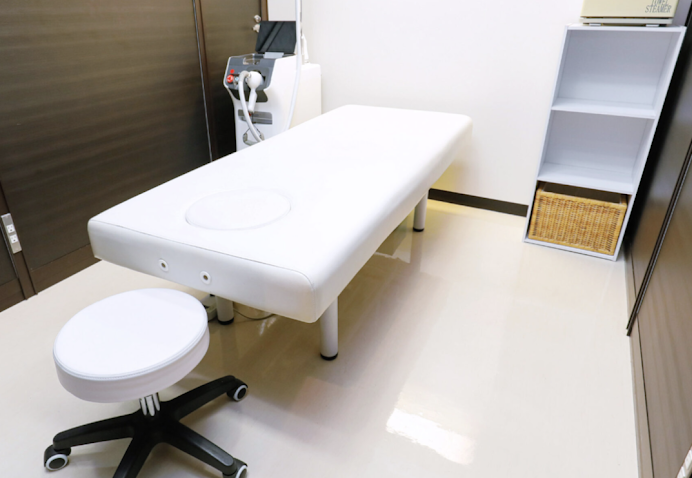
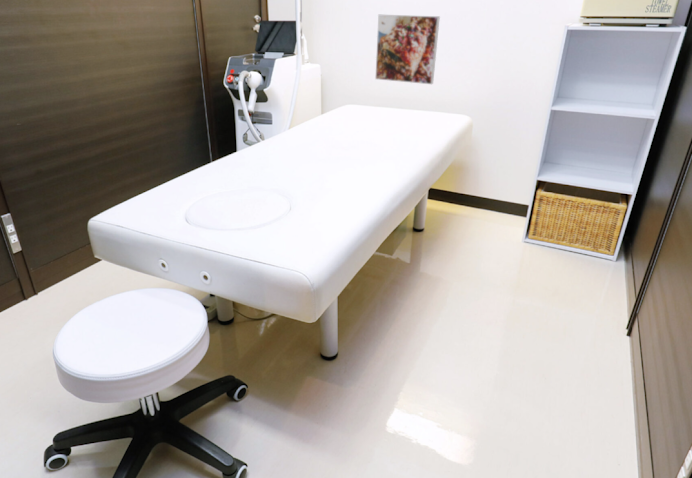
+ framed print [374,14,441,85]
